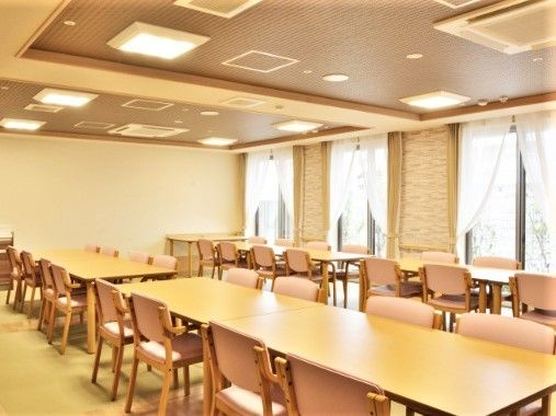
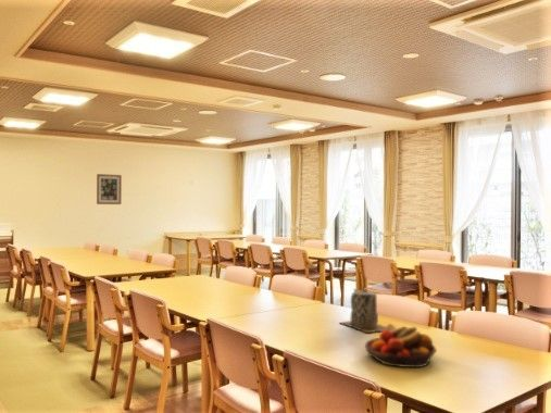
+ fruit bowl [364,322,438,368]
+ wall art [96,173,123,205]
+ teapot [339,284,387,334]
